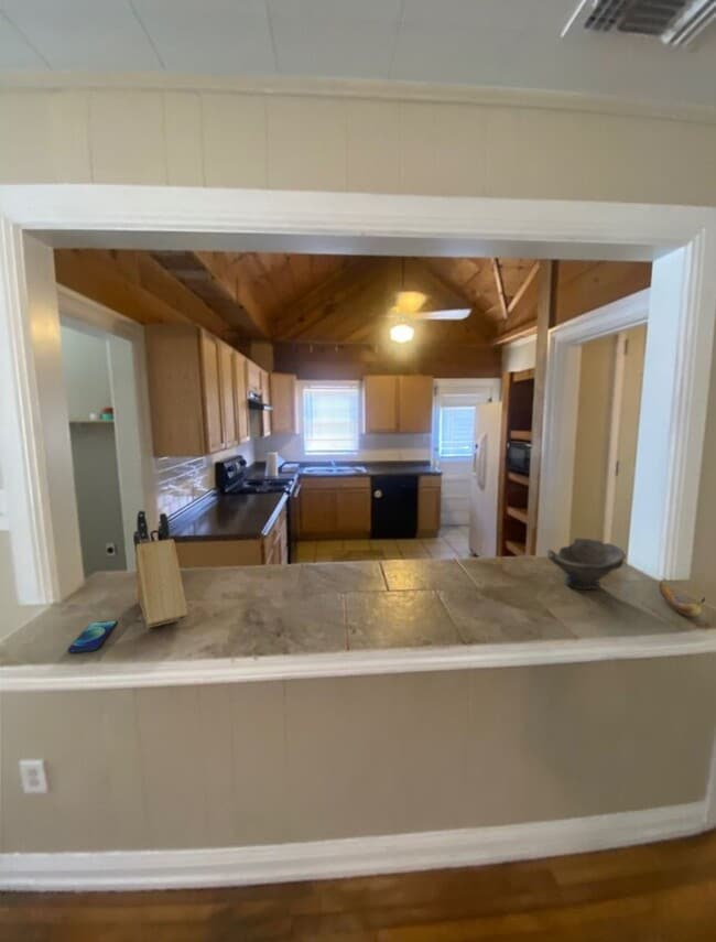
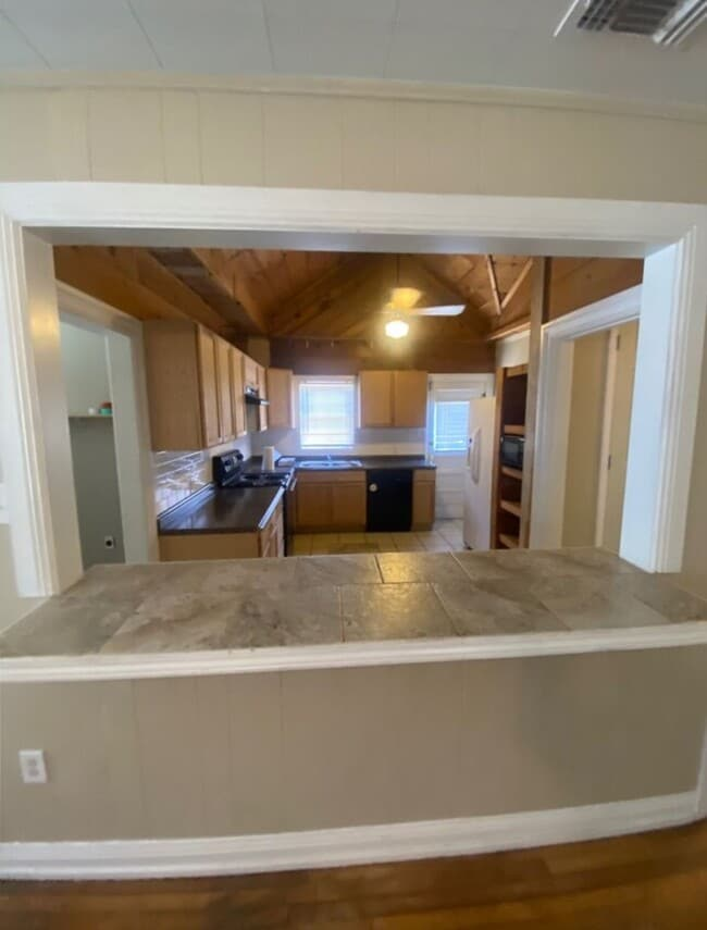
- smartphone [66,619,118,653]
- bowl [546,538,627,592]
- knife block [132,509,188,629]
- banana [658,581,706,618]
